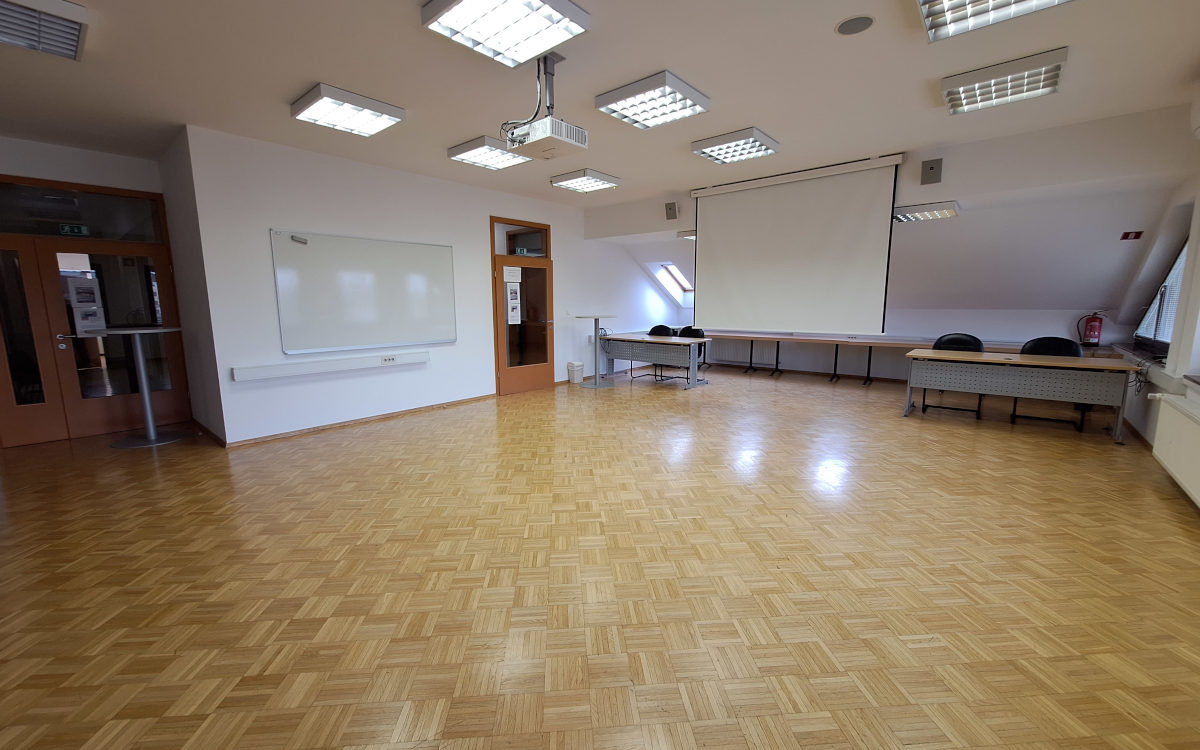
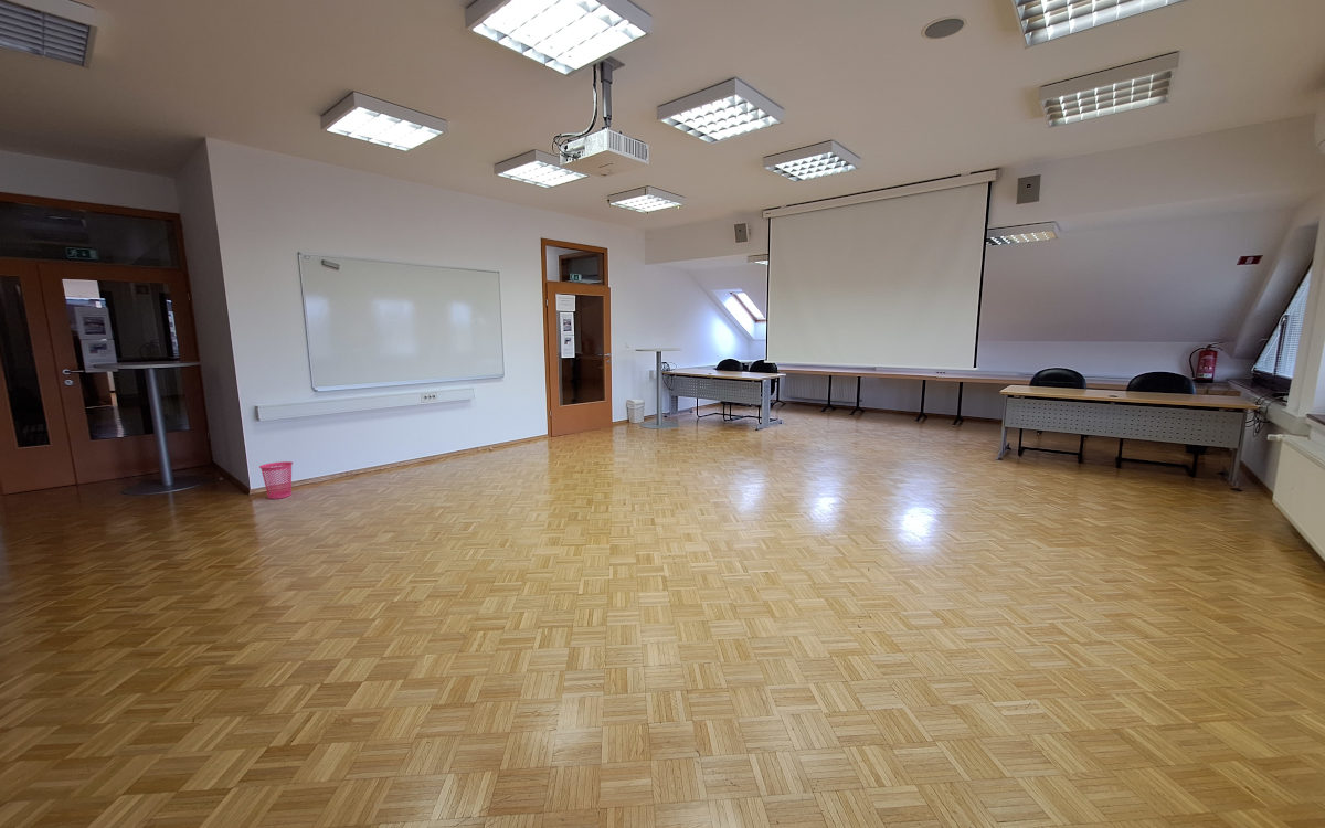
+ waste basket [258,460,294,500]
